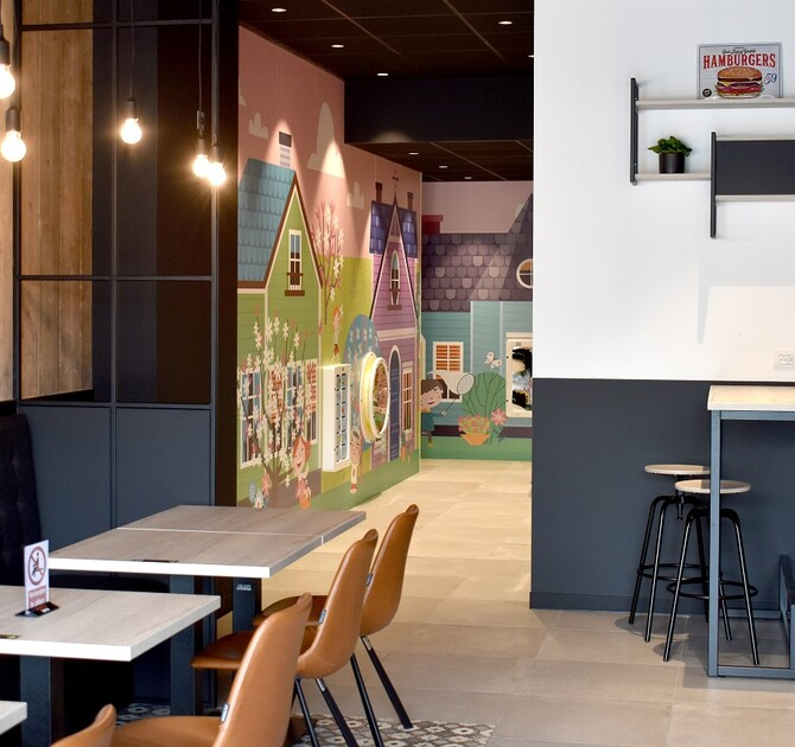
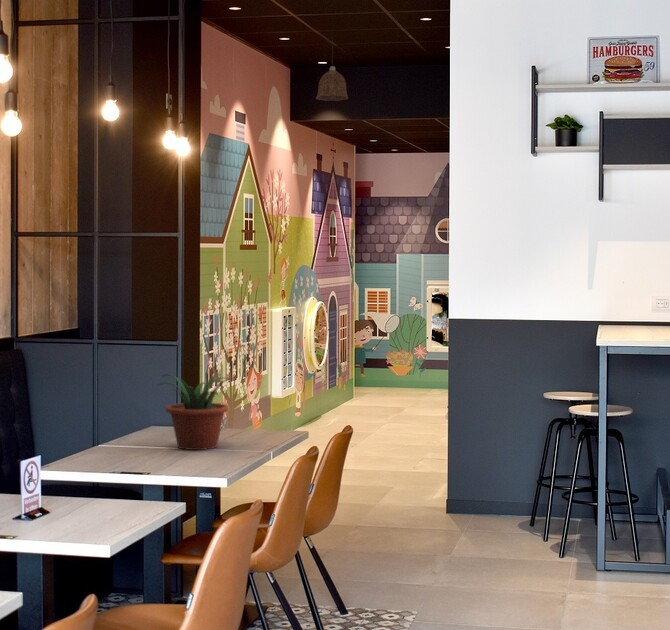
+ potted plant [156,373,235,451]
+ pendant lamp [315,37,349,102]
